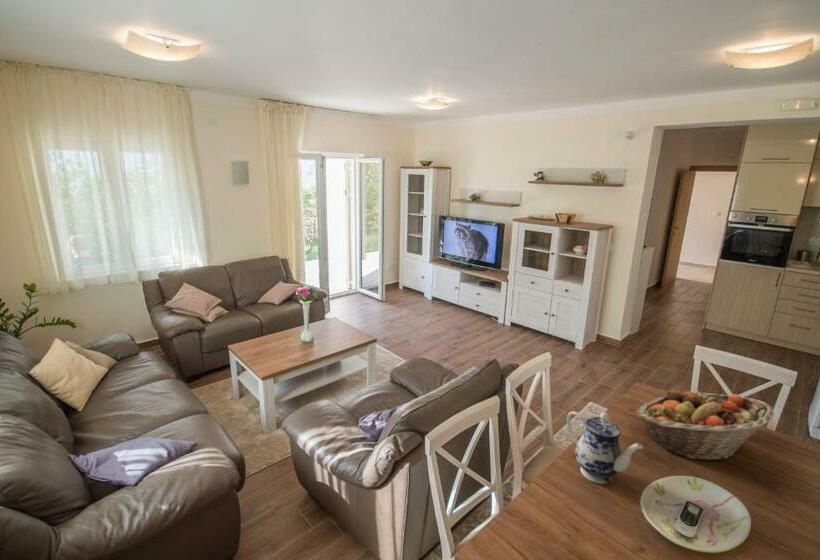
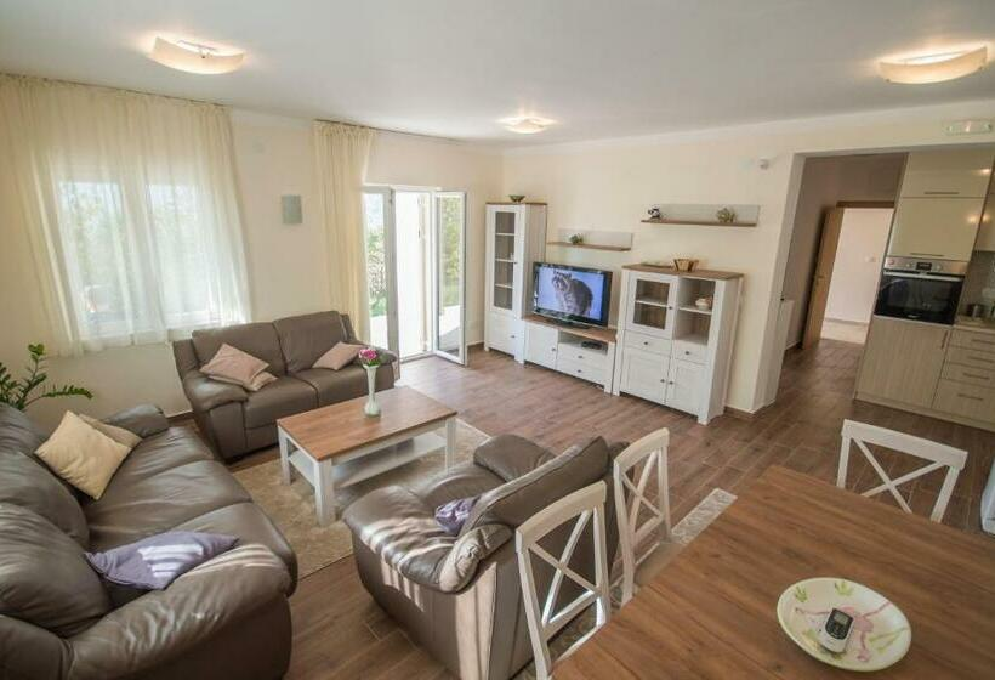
- fruit basket [636,389,775,461]
- teapot [566,410,644,485]
